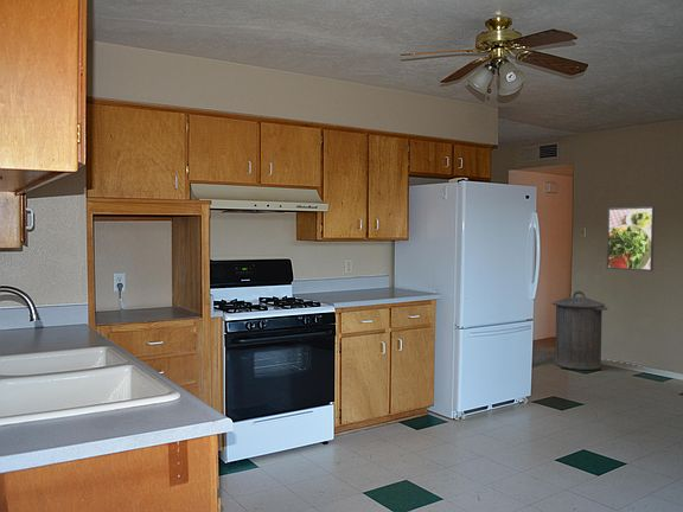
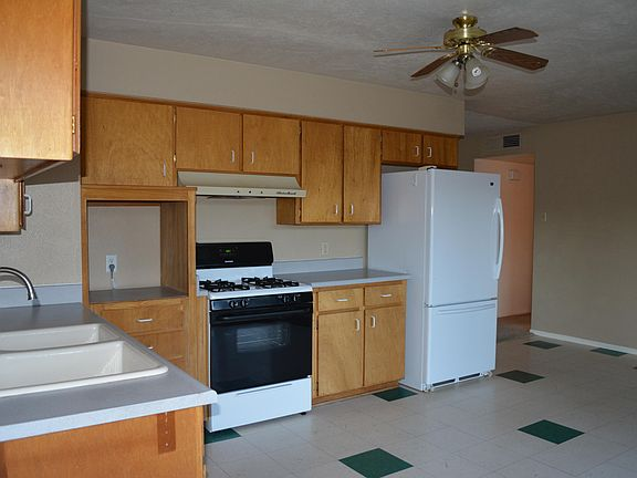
- trash can [551,290,608,371]
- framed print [606,205,656,273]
